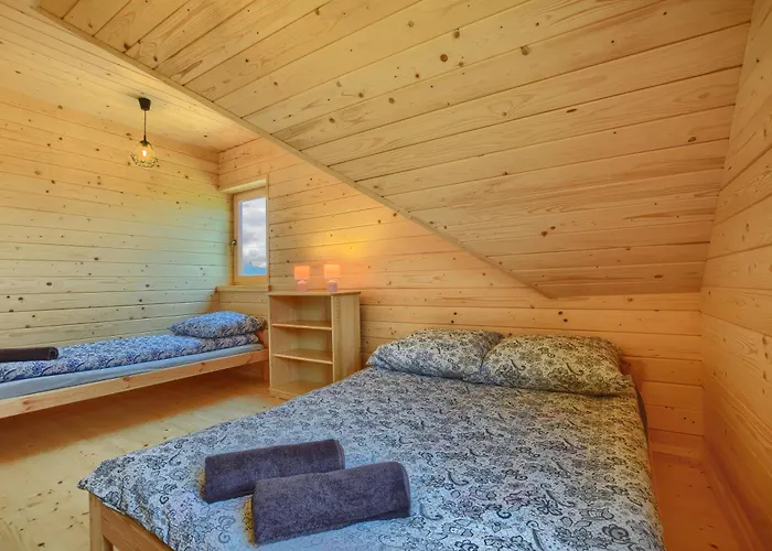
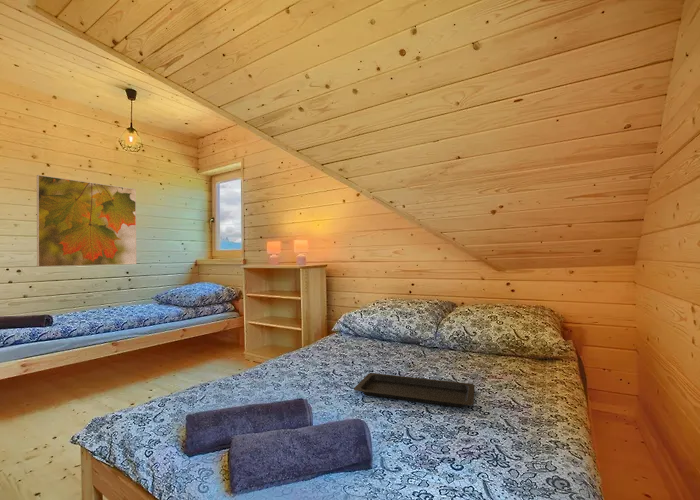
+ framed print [36,174,137,268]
+ serving tray [353,372,476,408]
